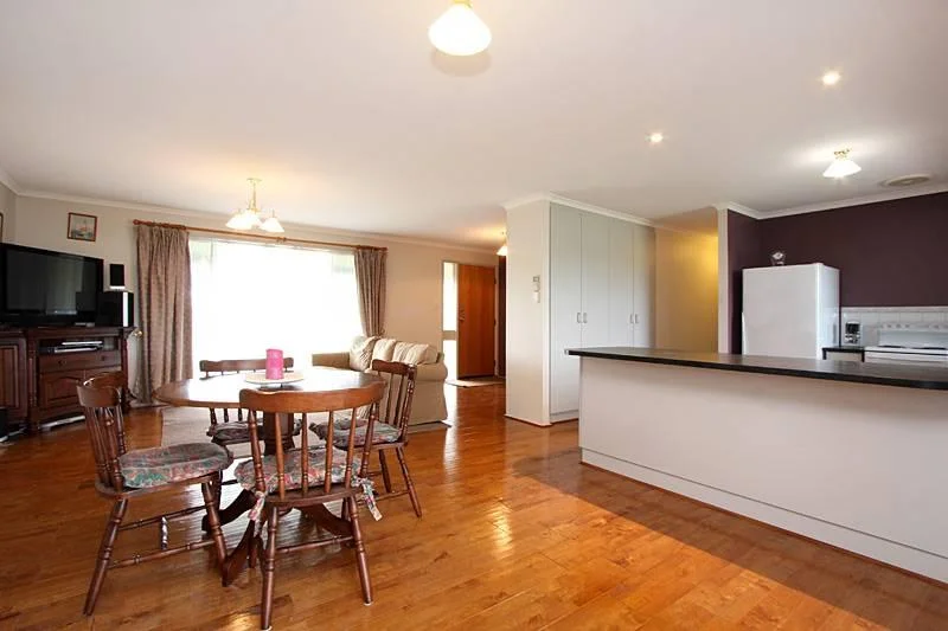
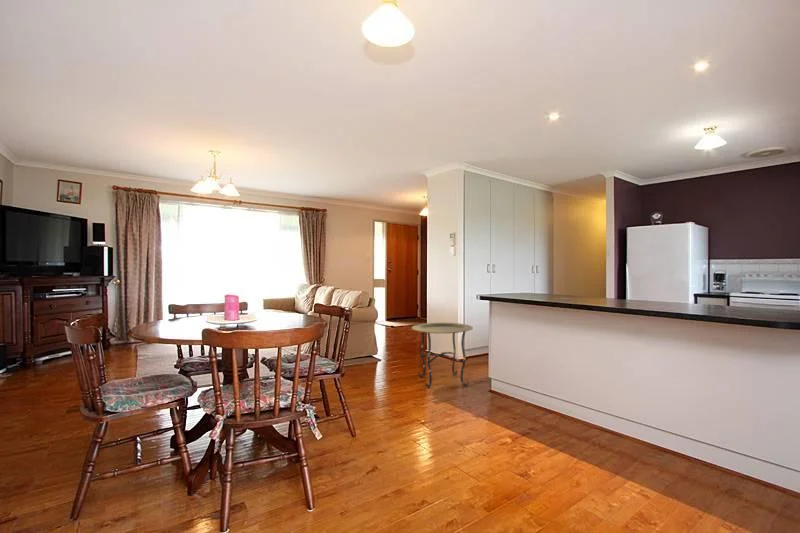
+ side table [411,322,474,389]
